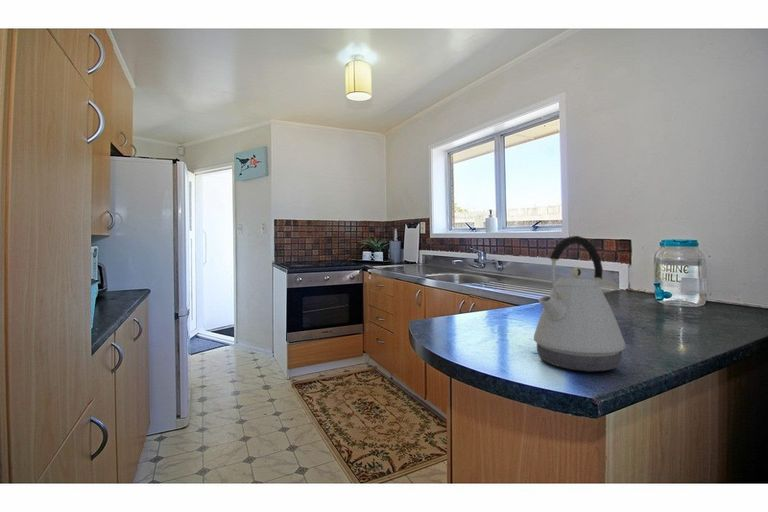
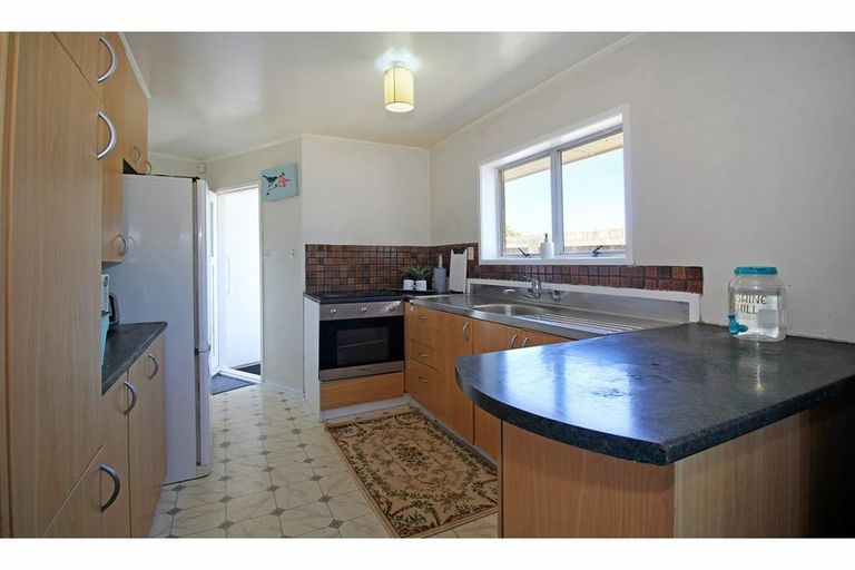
- kettle [533,235,626,373]
